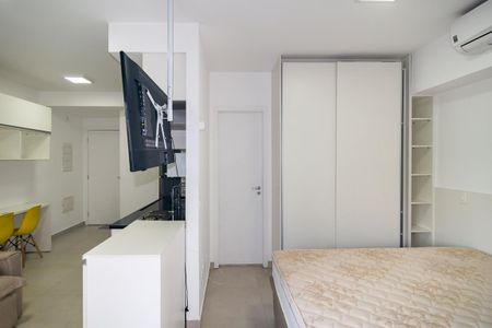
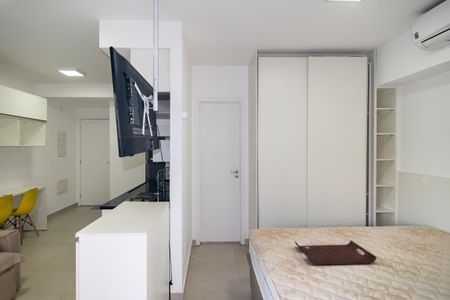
+ serving tray [294,239,378,266]
